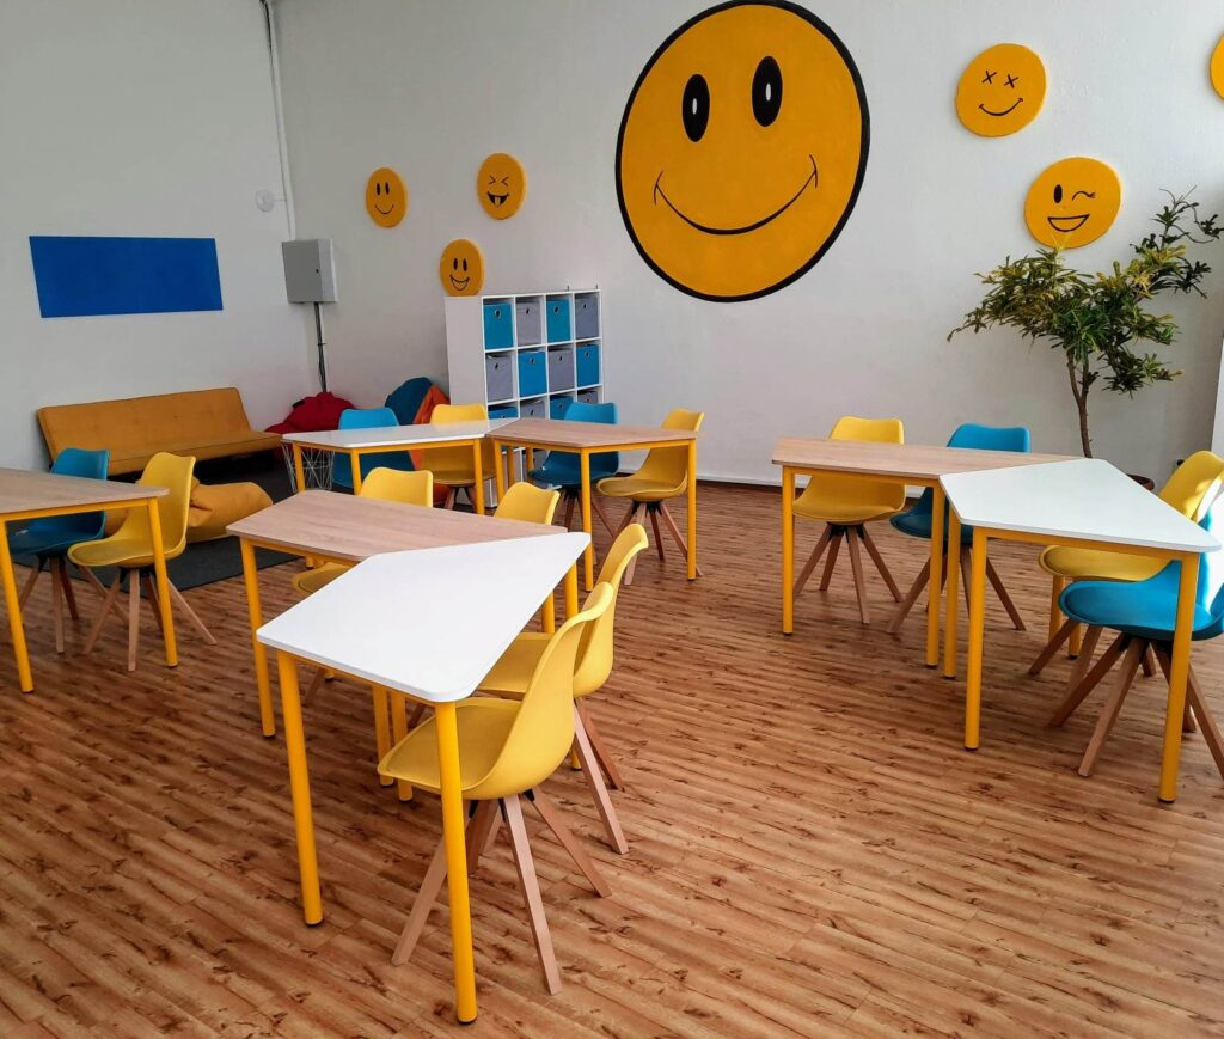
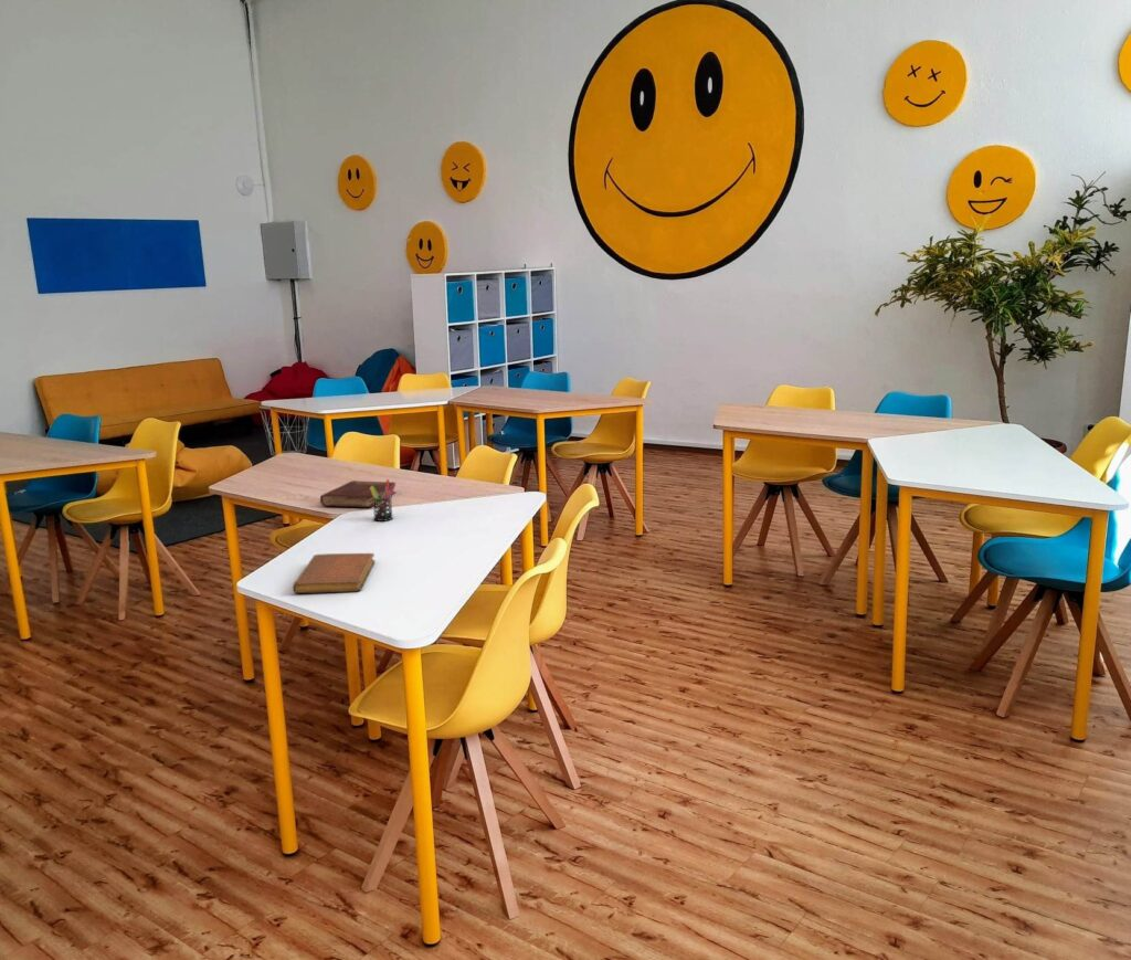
+ hardback book [319,479,398,508]
+ pen holder [370,478,398,523]
+ notebook [292,552,376,594]
